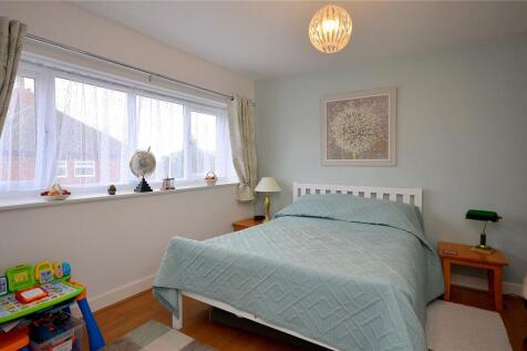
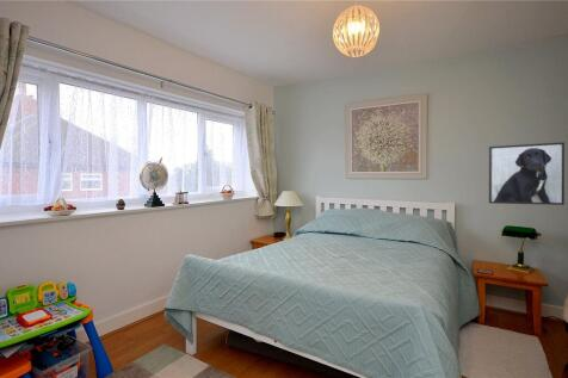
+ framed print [488,141,566,206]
